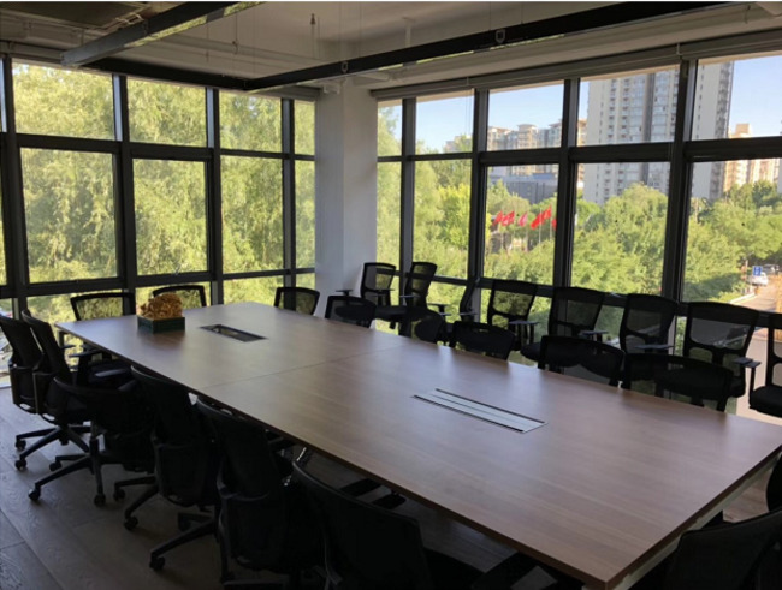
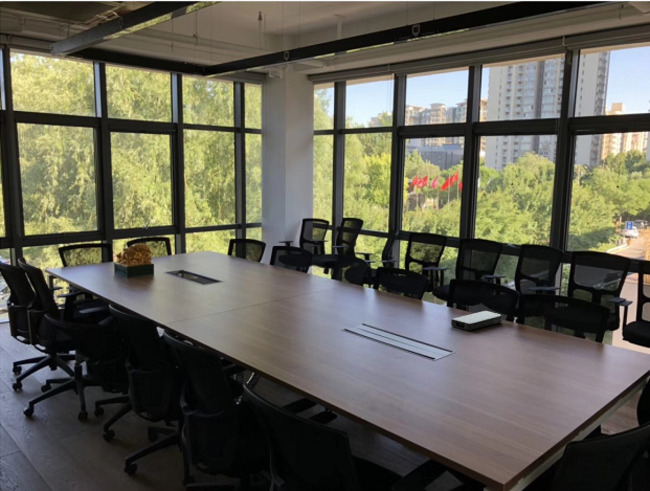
+ power bank [450,310,503,332]
